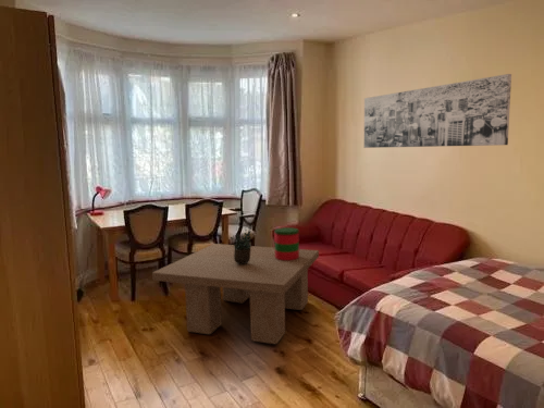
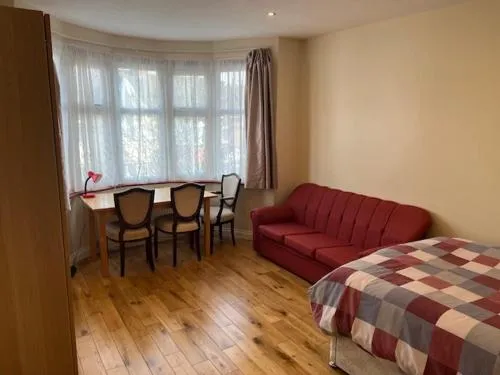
- coffee table [151,243,320,345]
- decorative container [273,226,300,260]
- wall art [363,73,512,149]
- potted plant [230,220,252,265]
